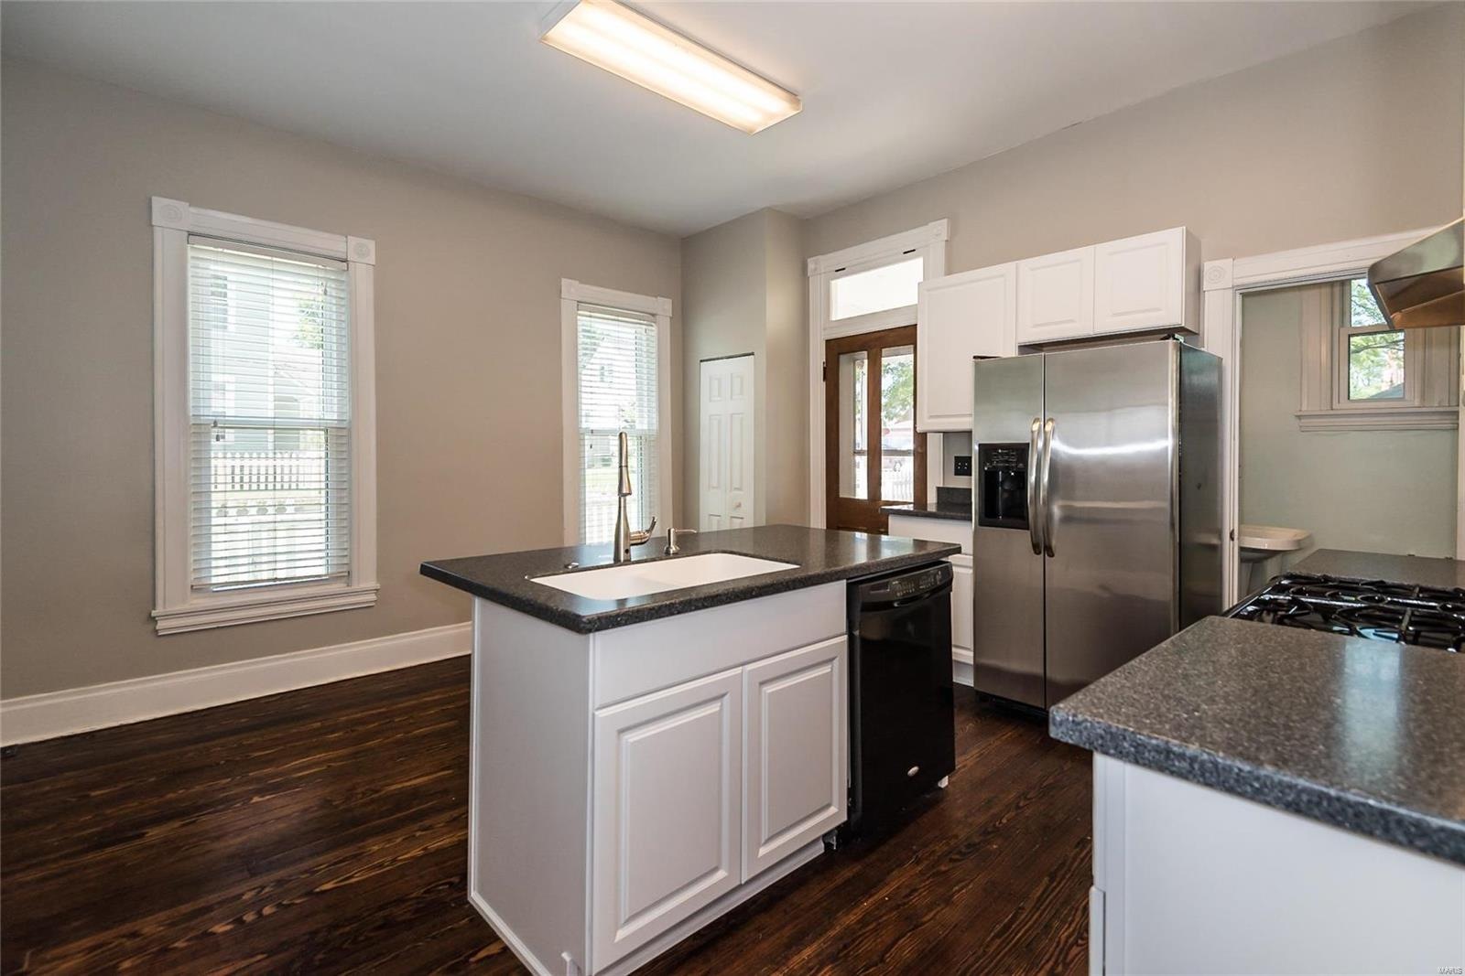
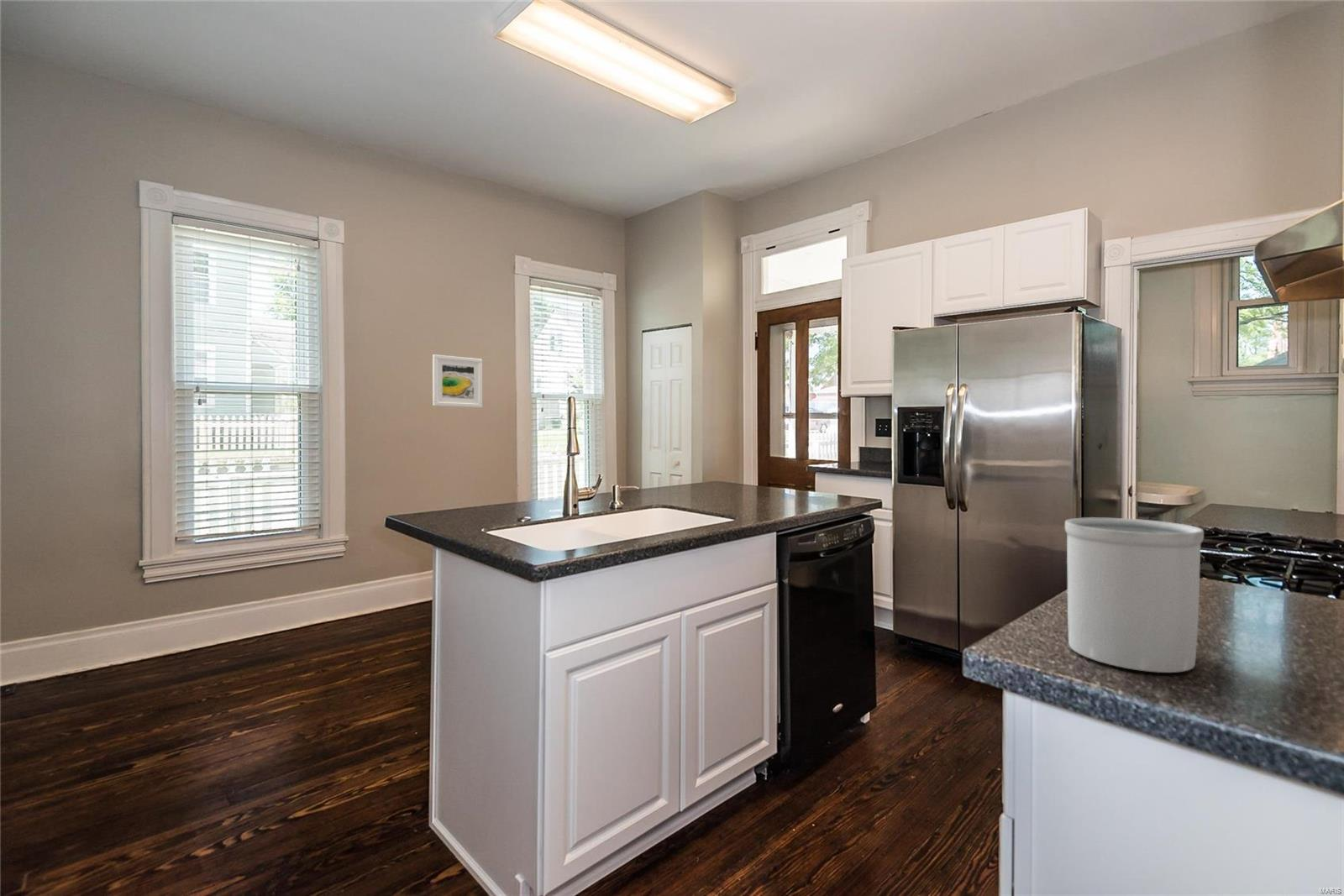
+ utensil holder [1064,516,1205,673]
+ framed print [432,354,483,408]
